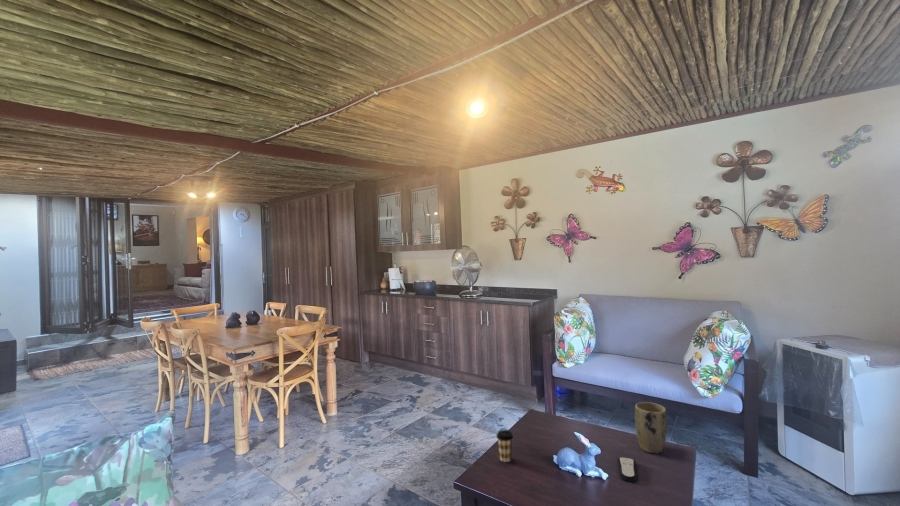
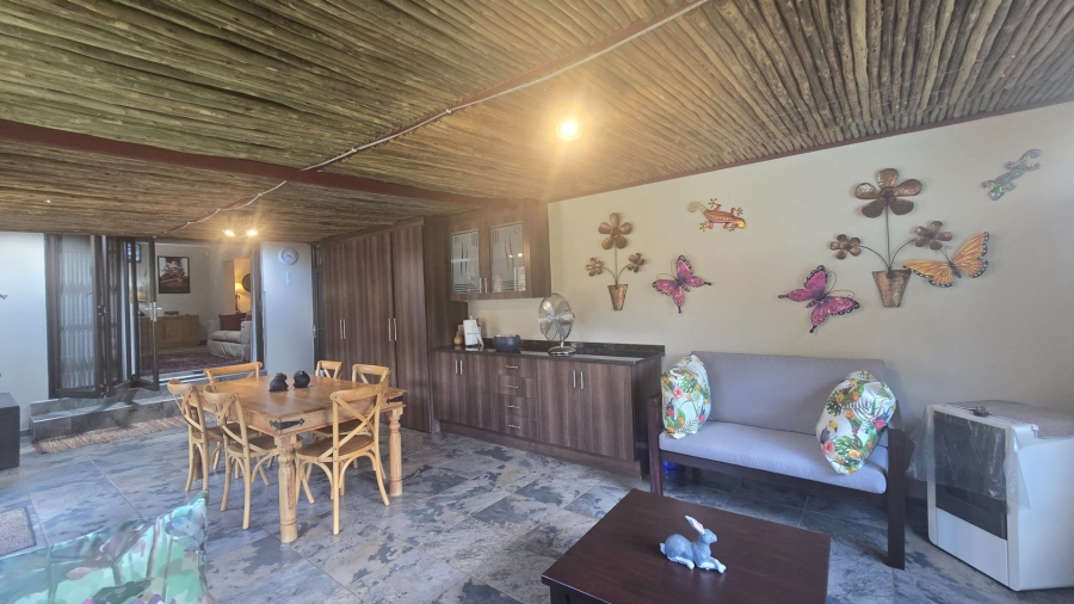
- coffee cup [495,429,514,463]
- plant pot [634,401,668,455]
- remote control [616,456,638,482]
